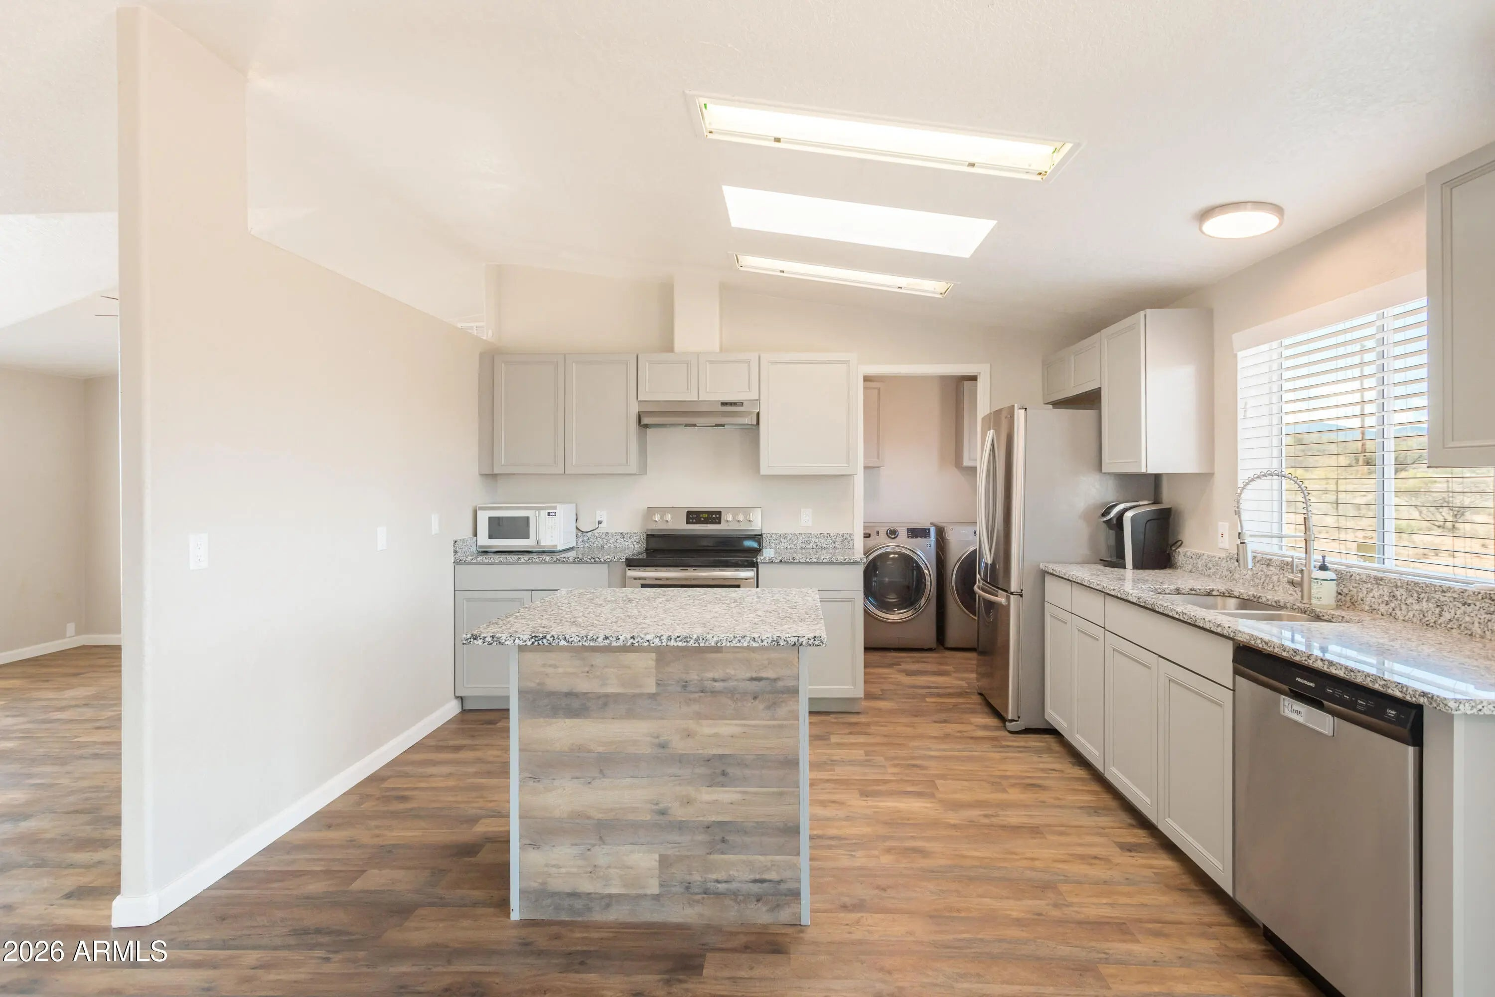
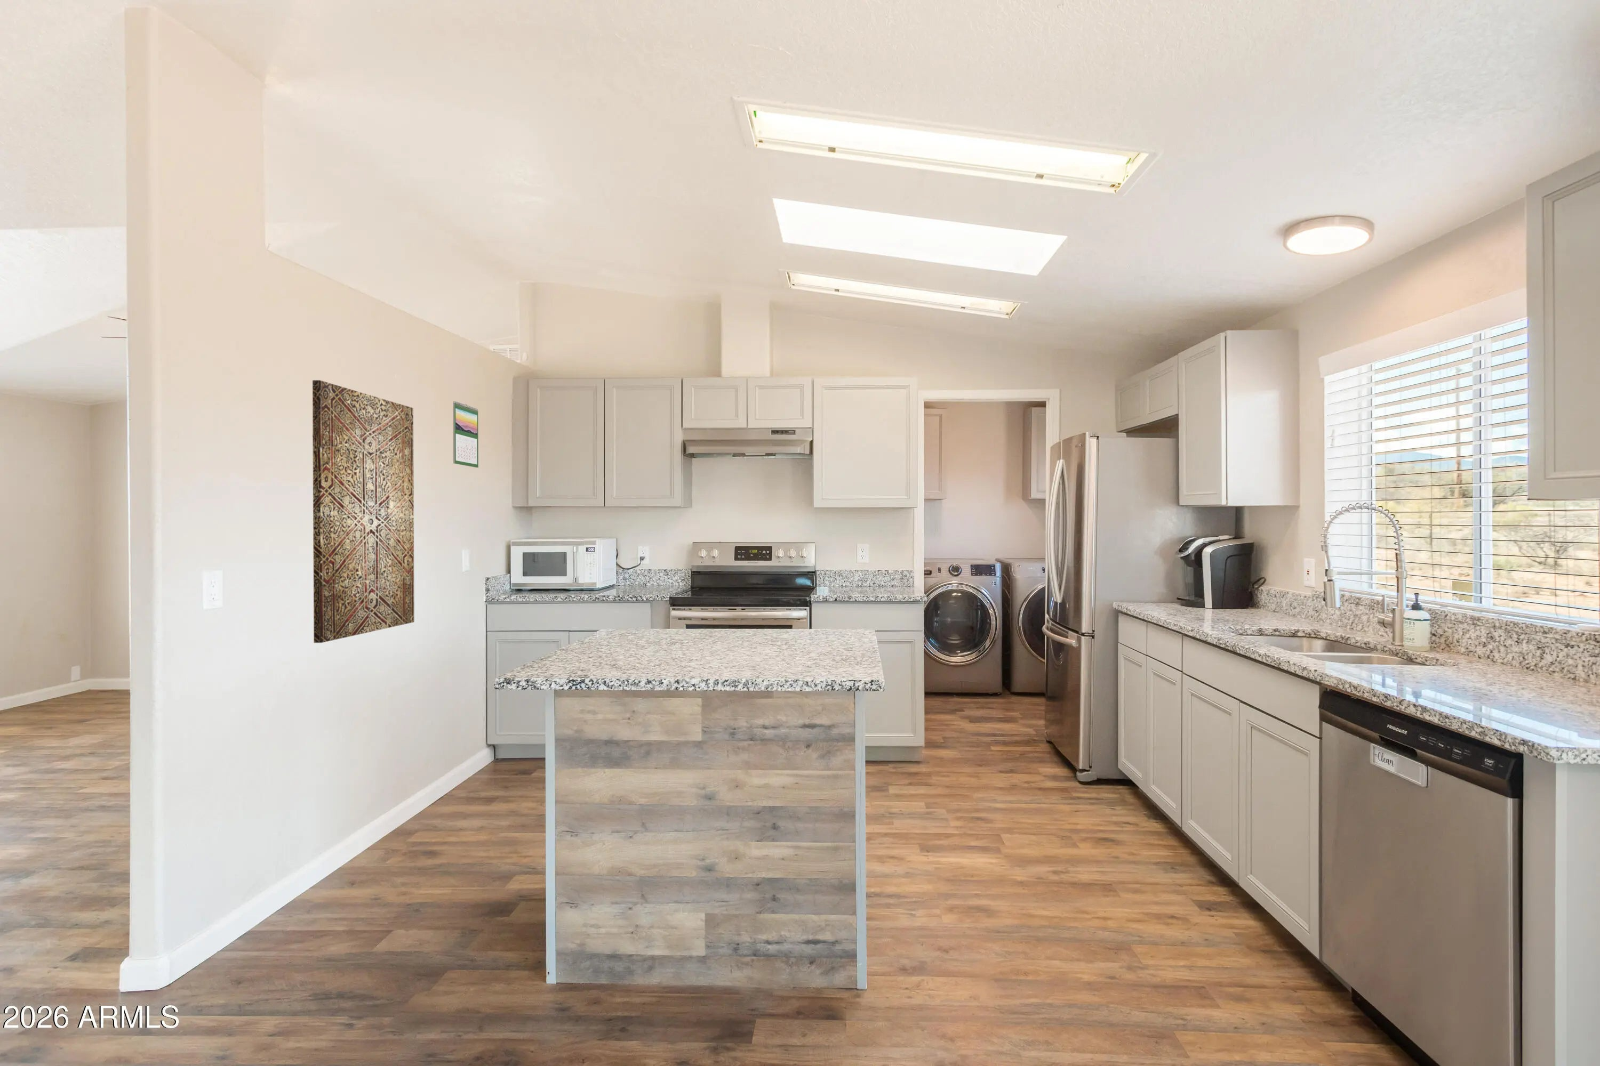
+ wall art [312,380,415,644]
+ calendar [452,401,479,468]
